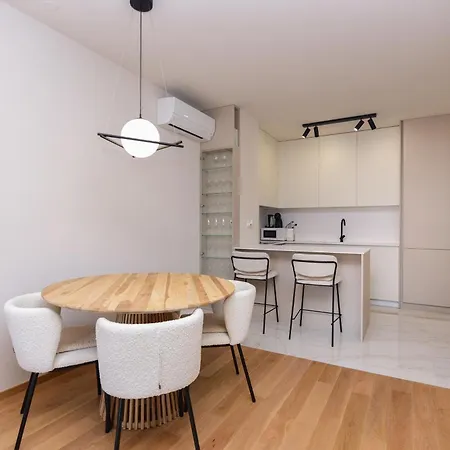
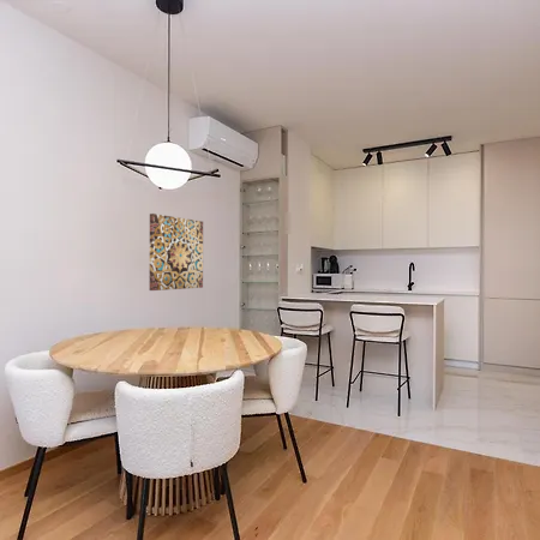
+ wall art [148,212,204,292]
